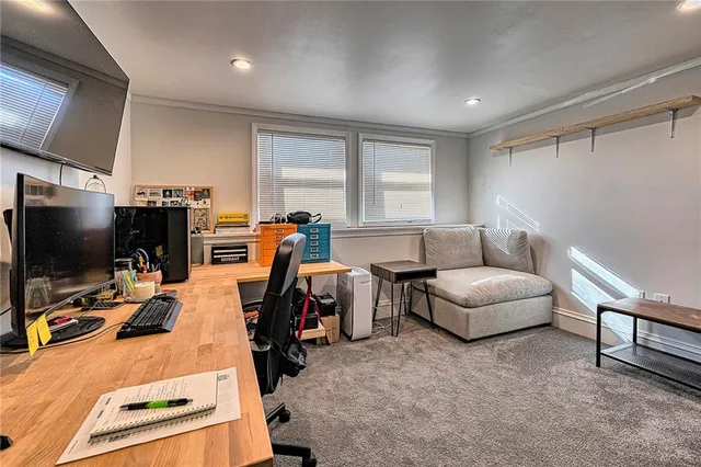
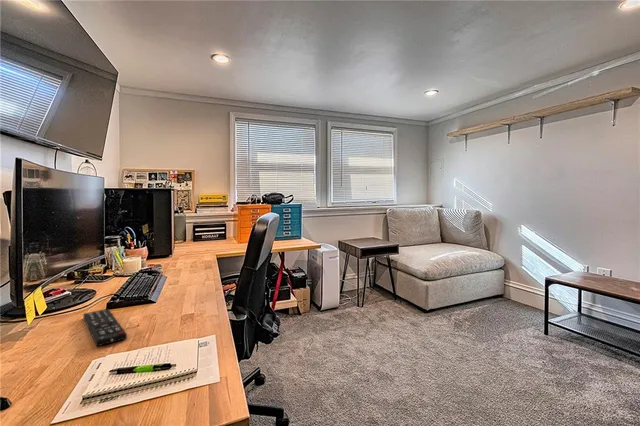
+ remote control [82,308,128,347]
